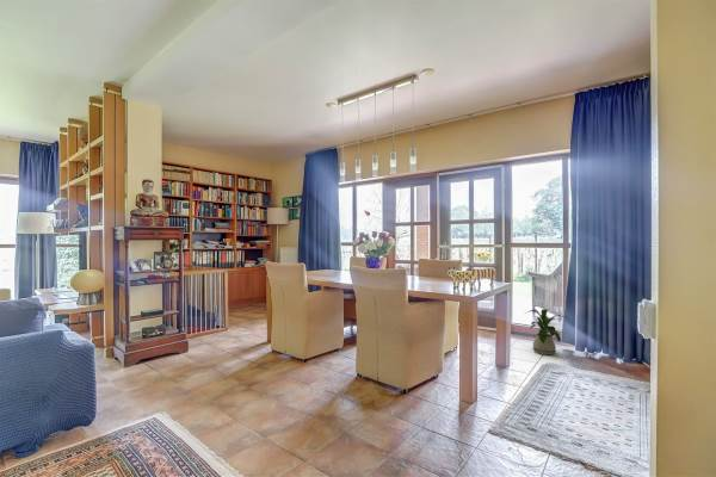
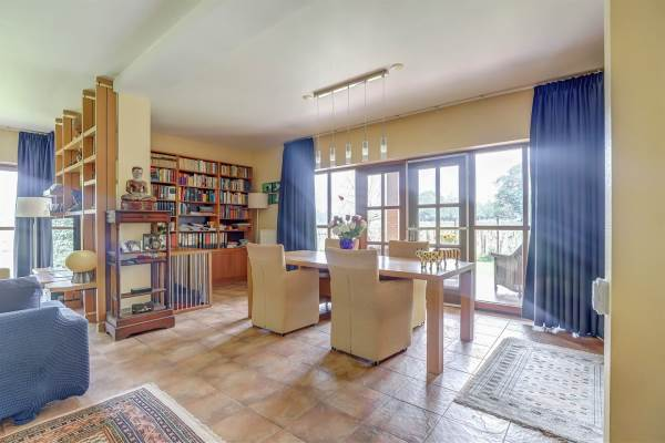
- house plant [524,308,570,357]
